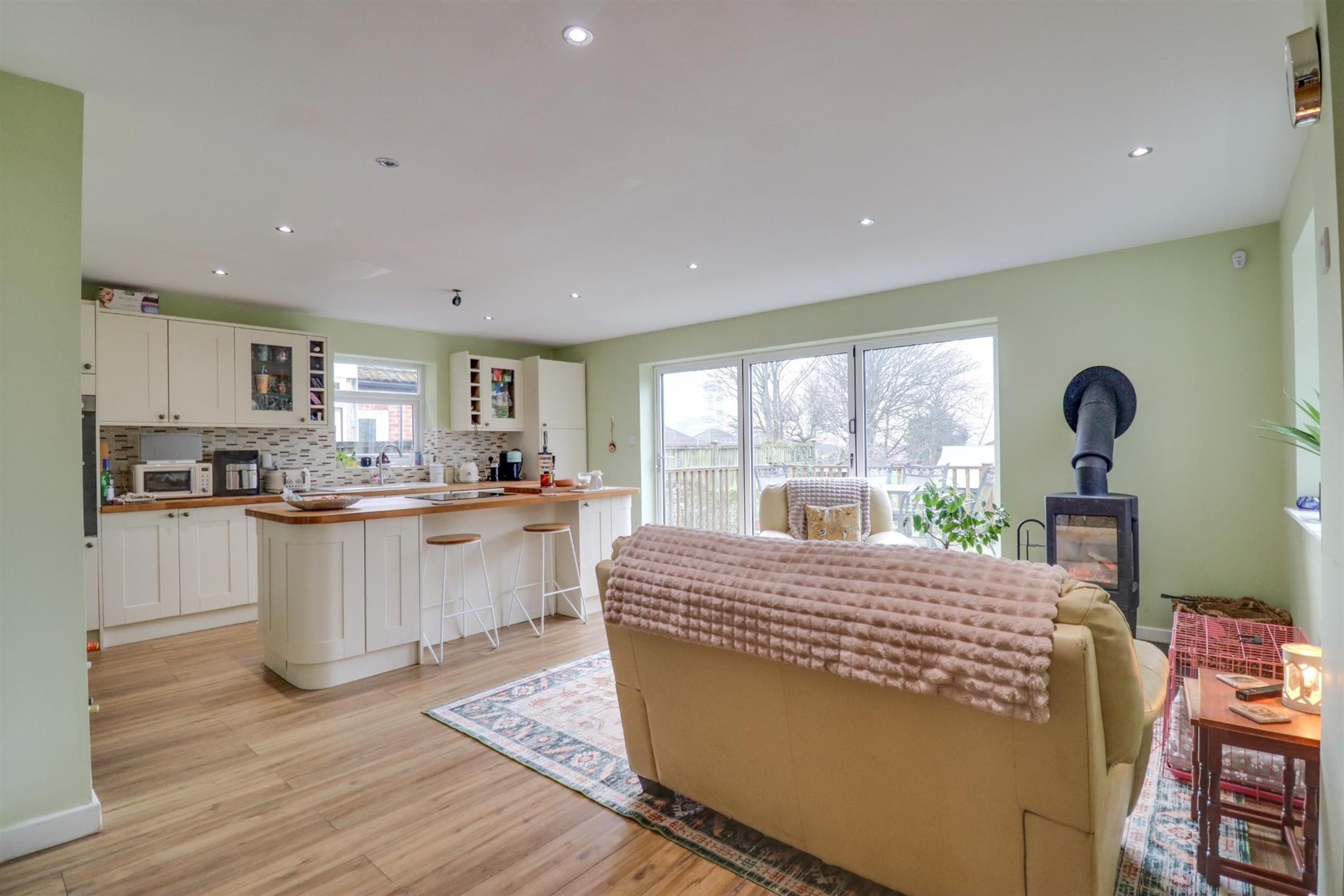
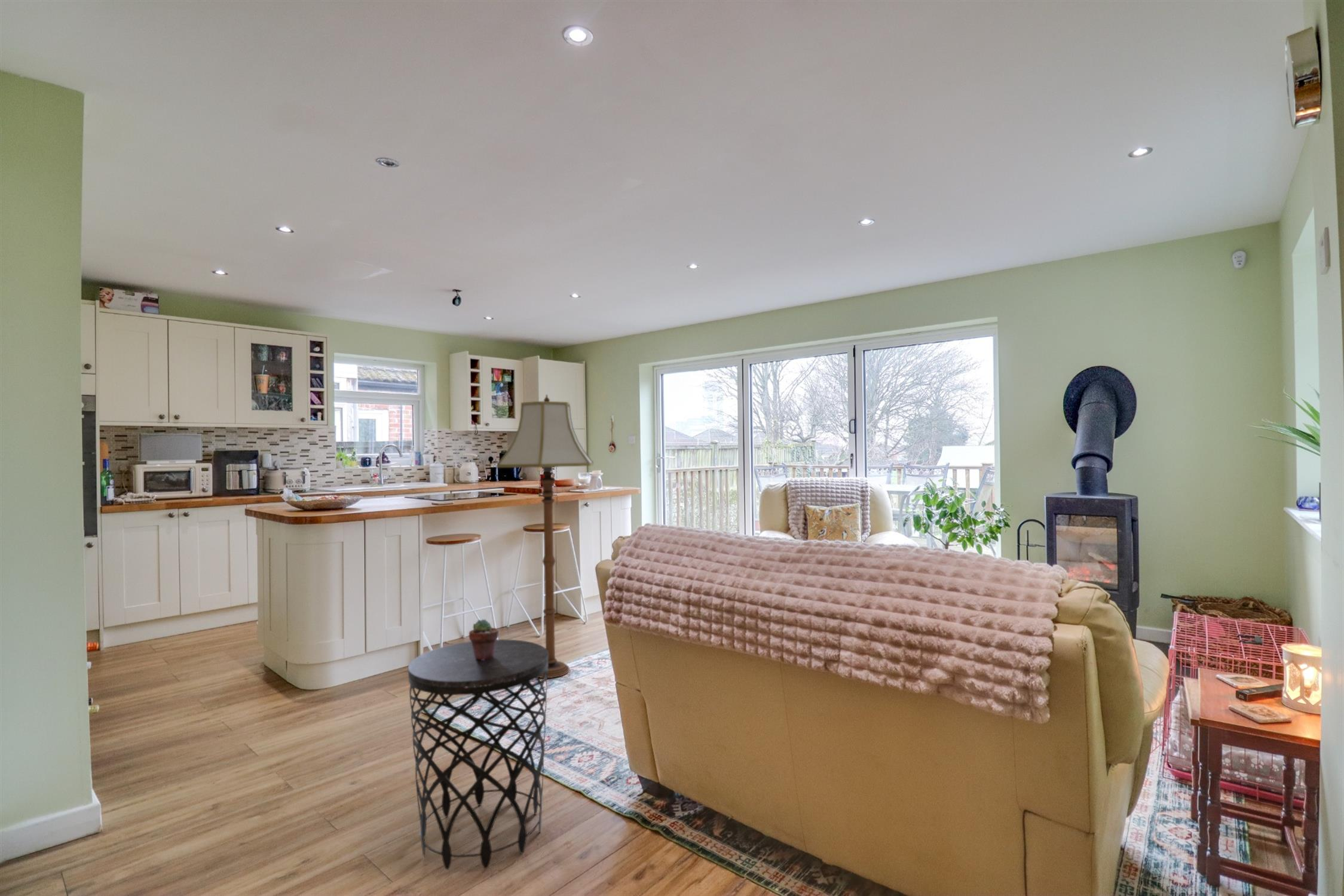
+ potted succulent [469,619,499,661]
+ floor lamp [496,394,594,679]
+ side table [408,639,548,870]
